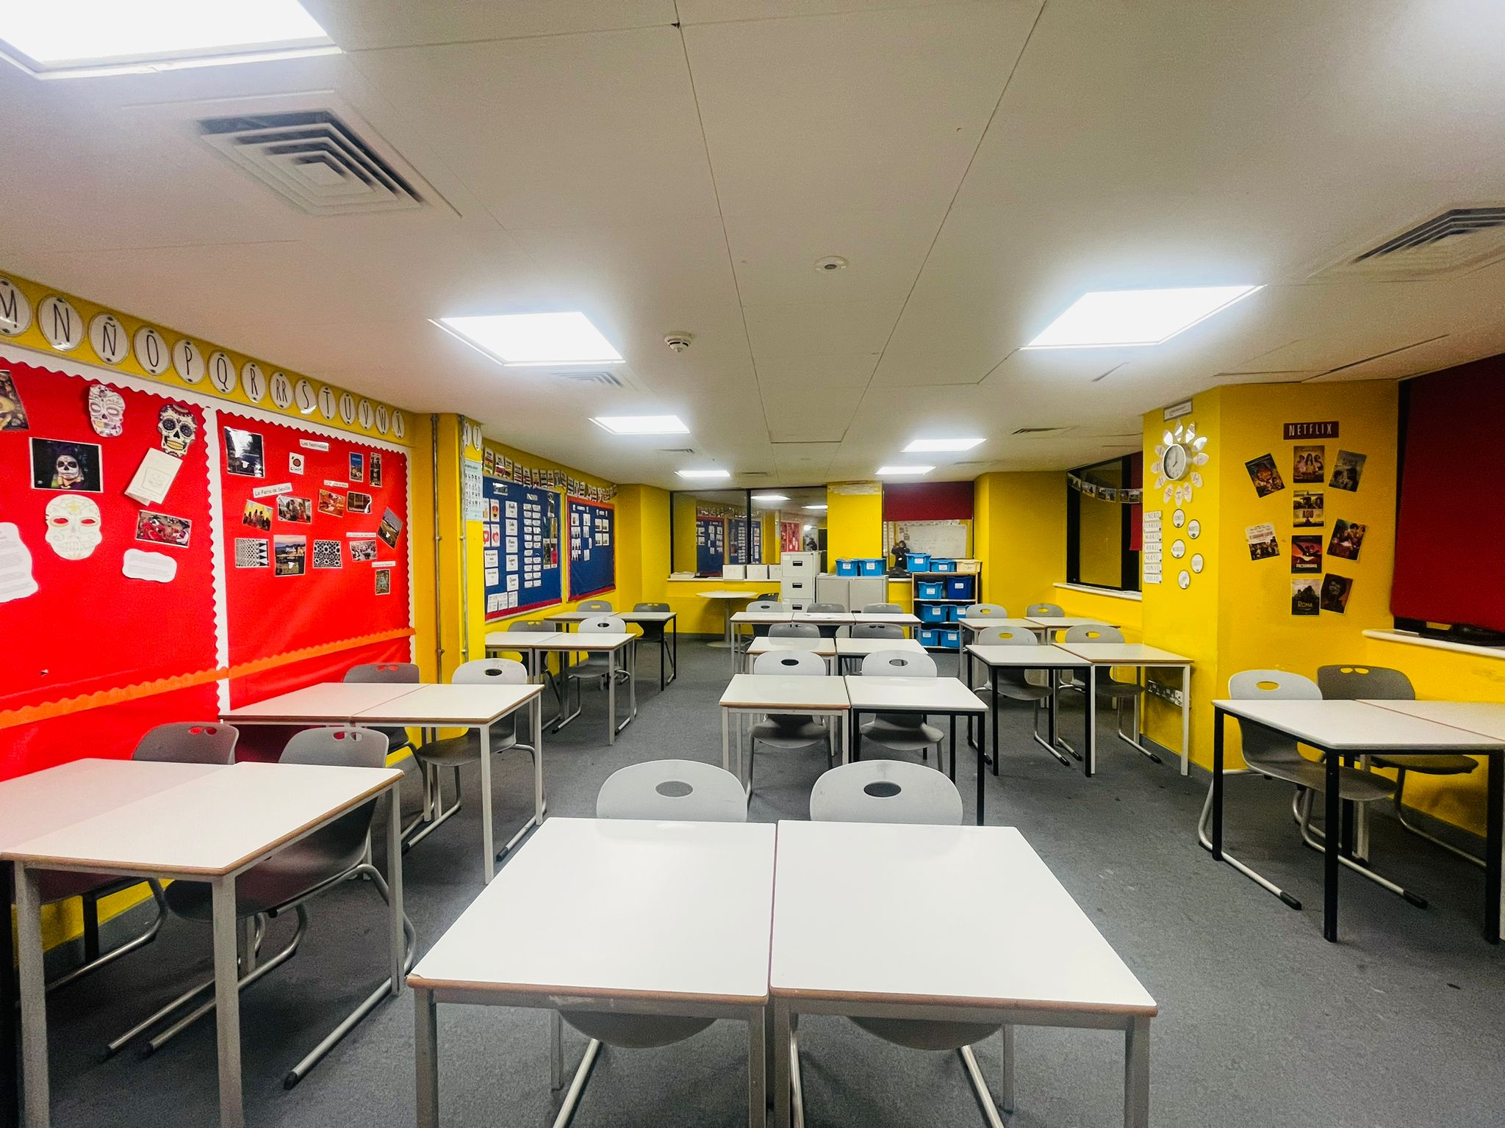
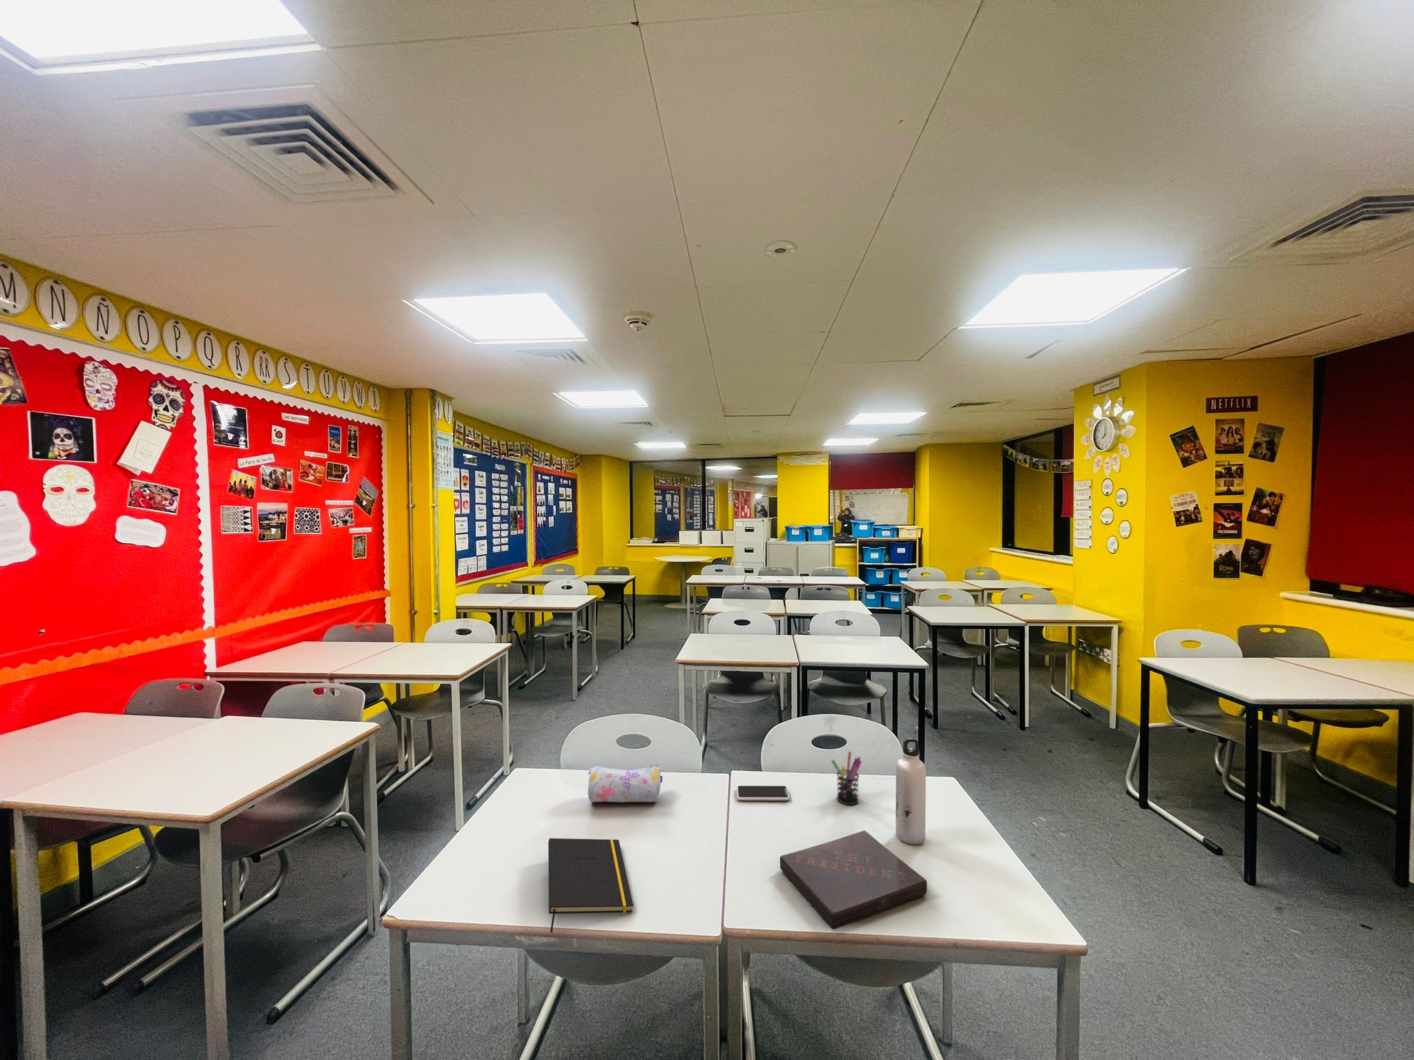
+ book [779,831,927,930]
+ water bottle [895,738,926,845]
+ pen holder [831,750,863,805]
+ pencil case [588,764,662,803]
+ smartphone [736,785,791,802]
+ notepad [548,837,634,933]
